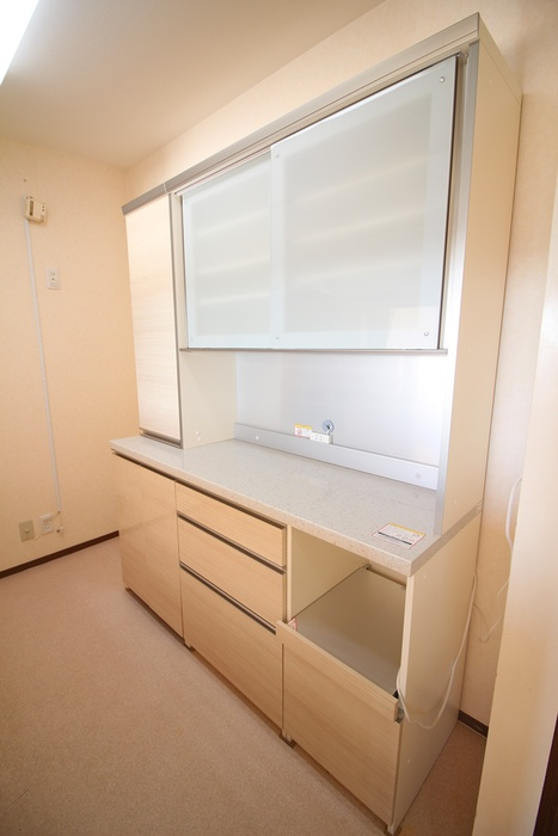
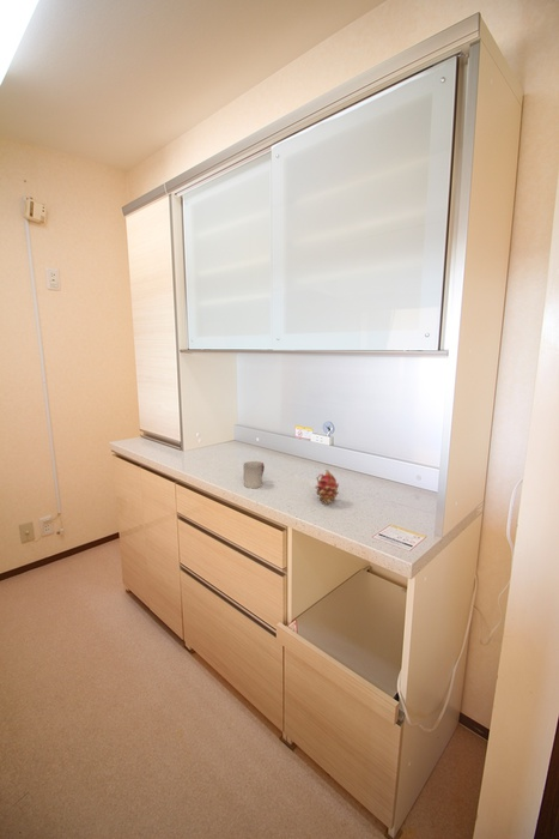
+ cup [242,460,266,489]
+ fruit [314,467,340,506]
